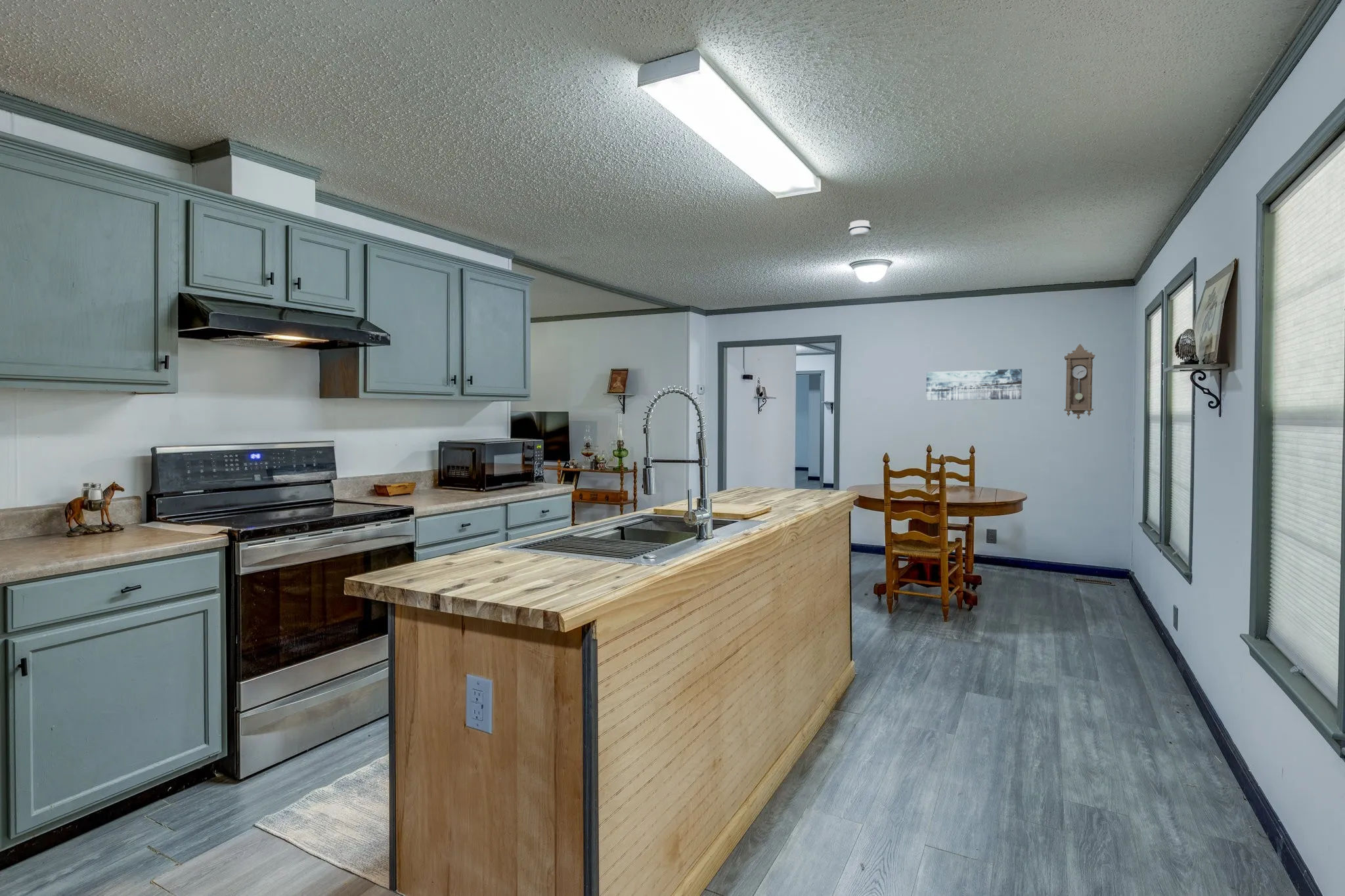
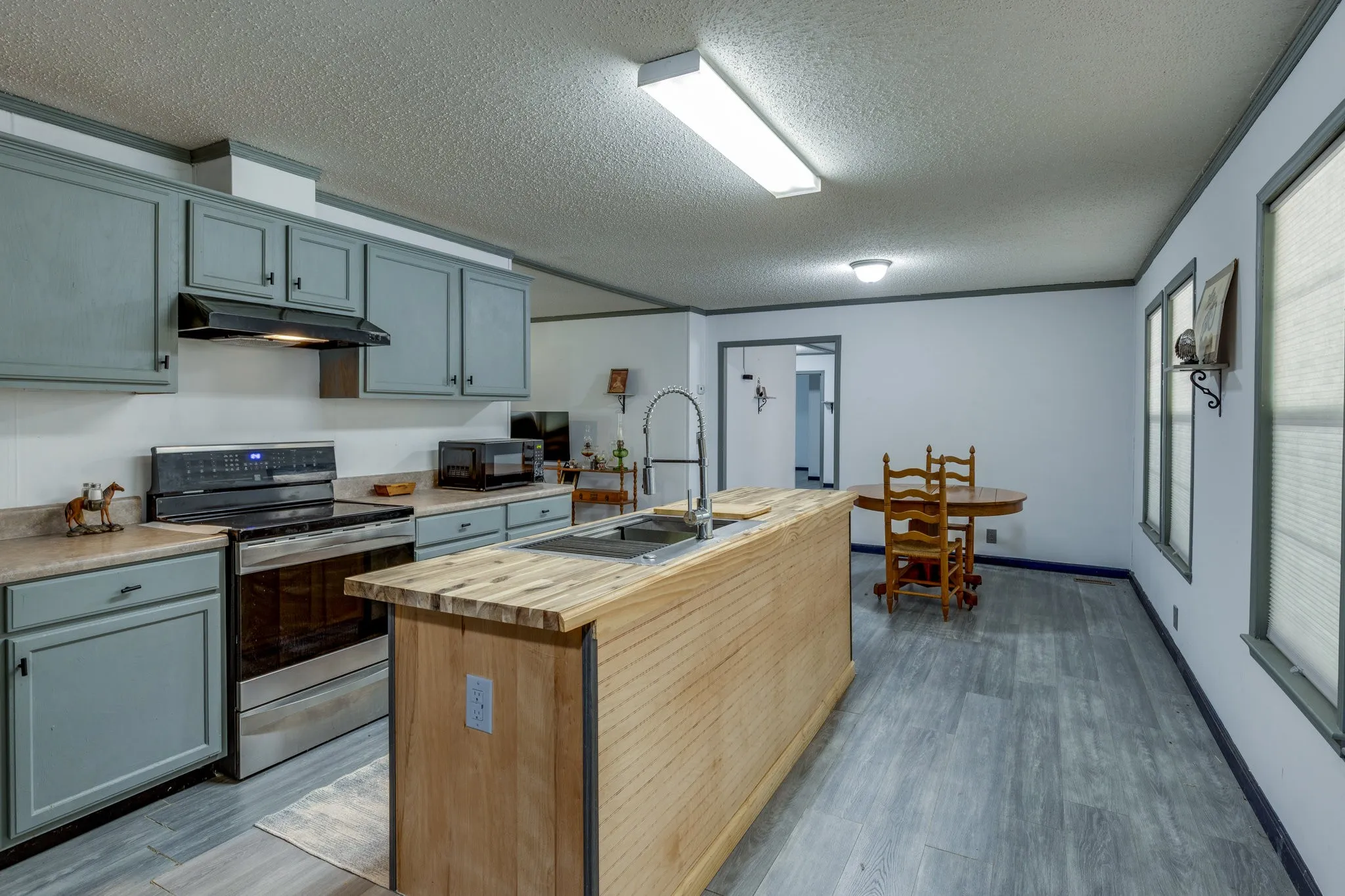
- smoke detector [848,219,871,238]
- pendulum clock [1063,343,1096,420]
- wall art [925,368,1023,401]
